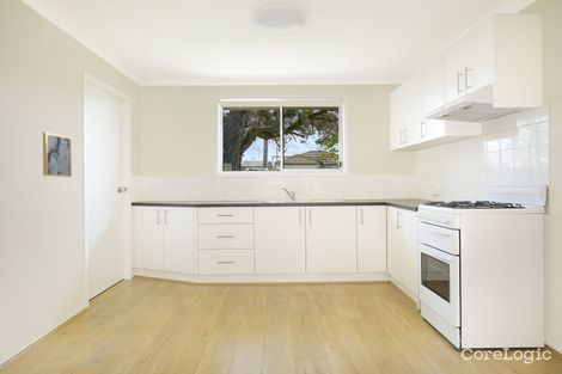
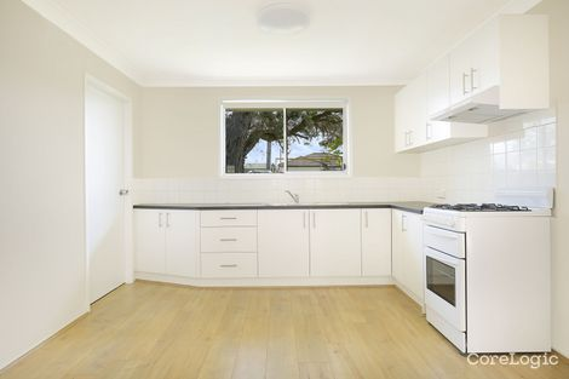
- wall art [42,131,73,178]
